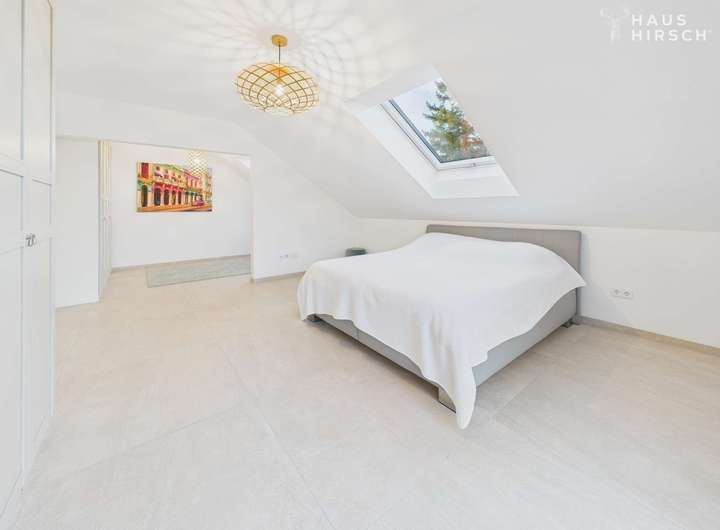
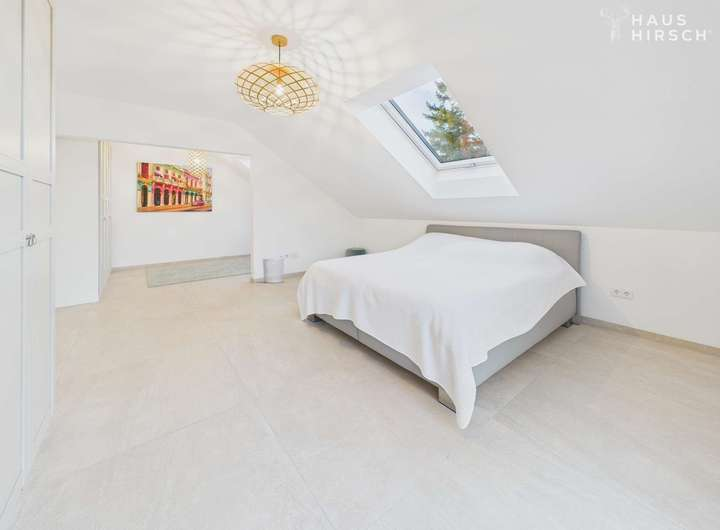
+ waste bin [262,258,285,284]
